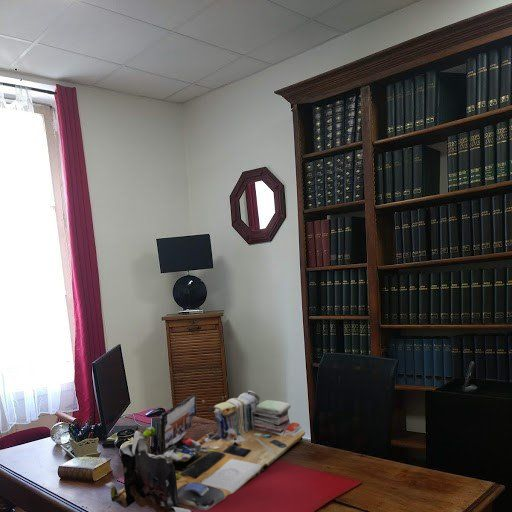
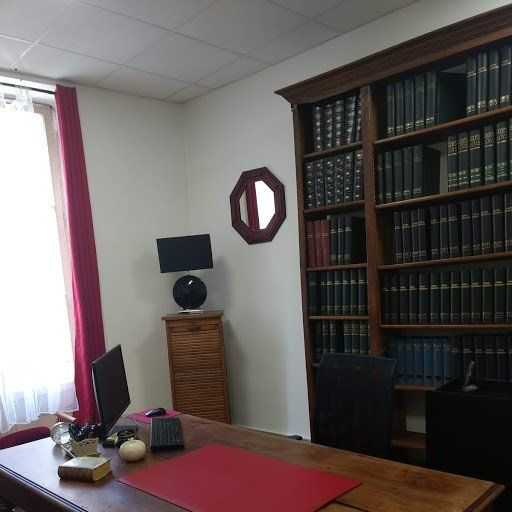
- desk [105,390,306,512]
